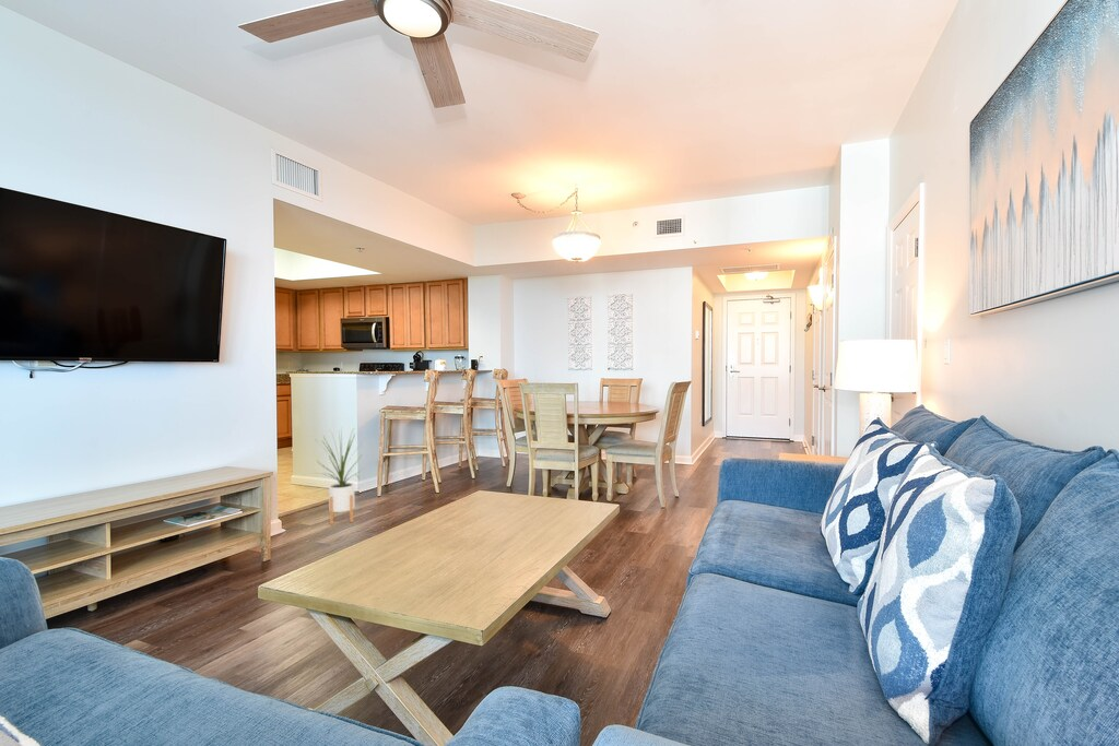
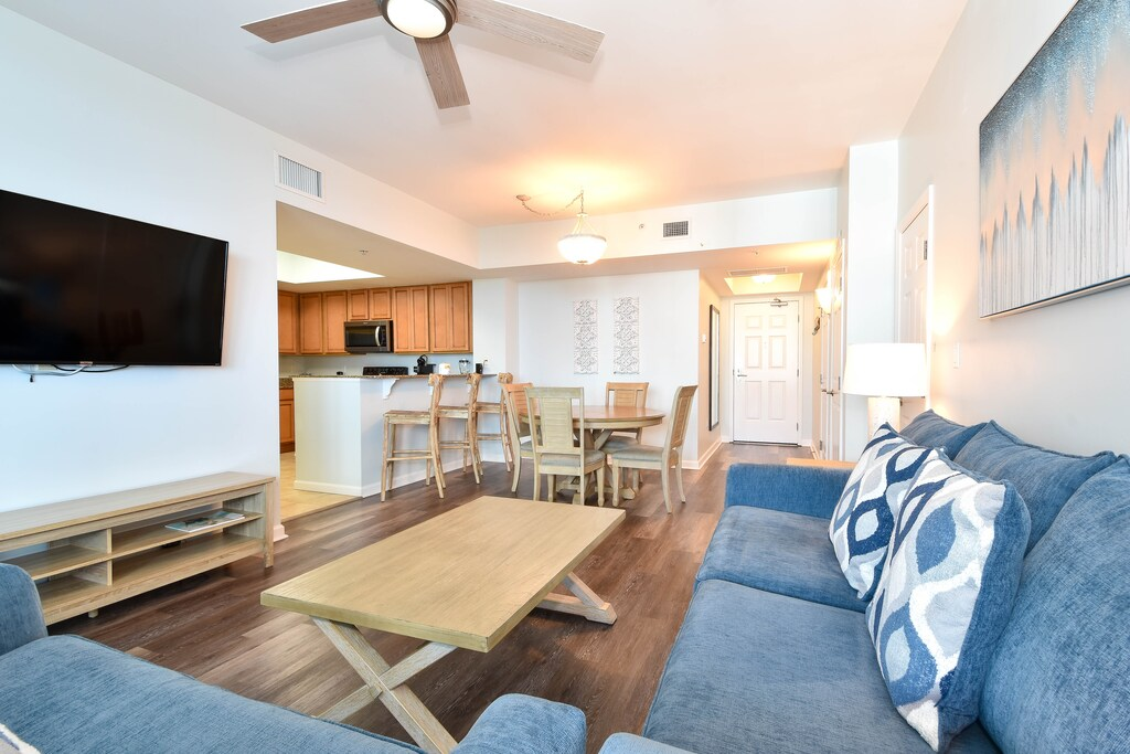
- house plant [314,427,363,525]
